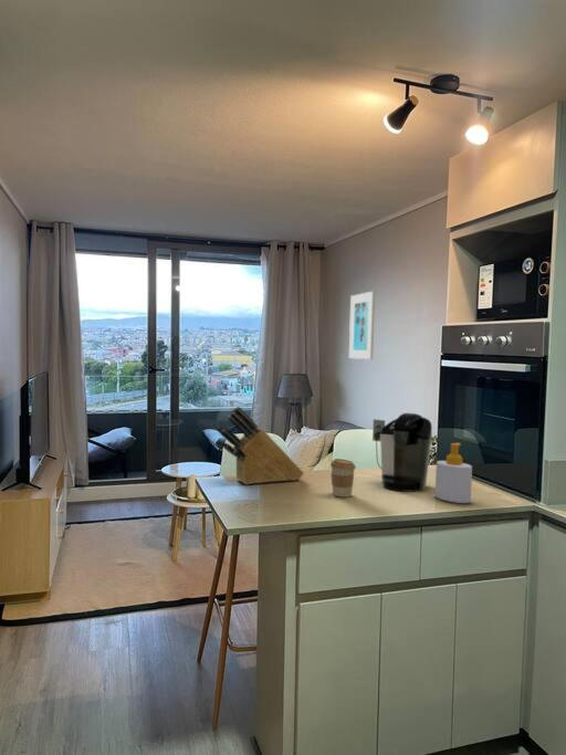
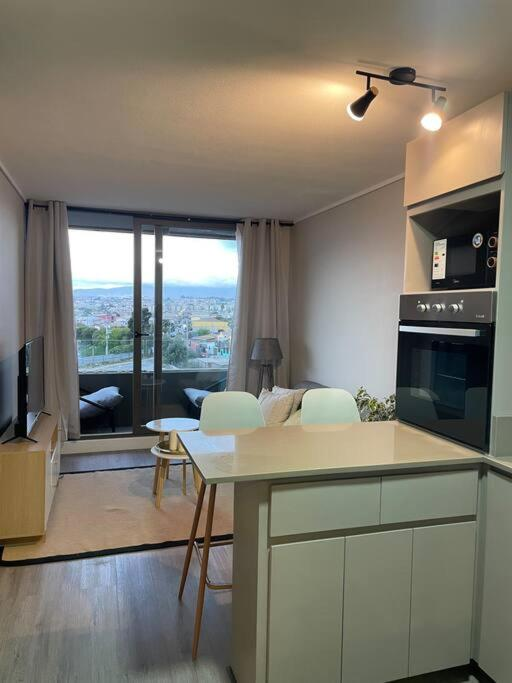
- coffee maker [371,412,433,493]
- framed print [348,291,376,360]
- knife block [214,406,305,485]
- soap bottle [434,442,473,504]
- coffee cup [329,458,357,499]
